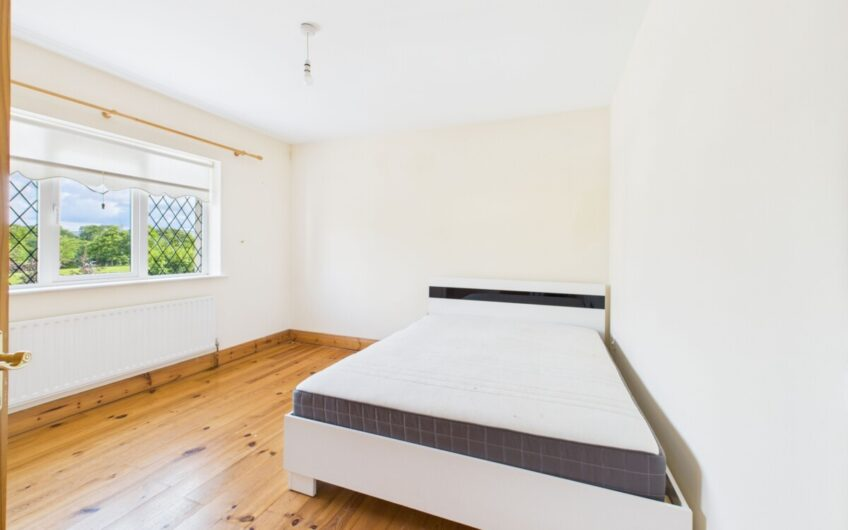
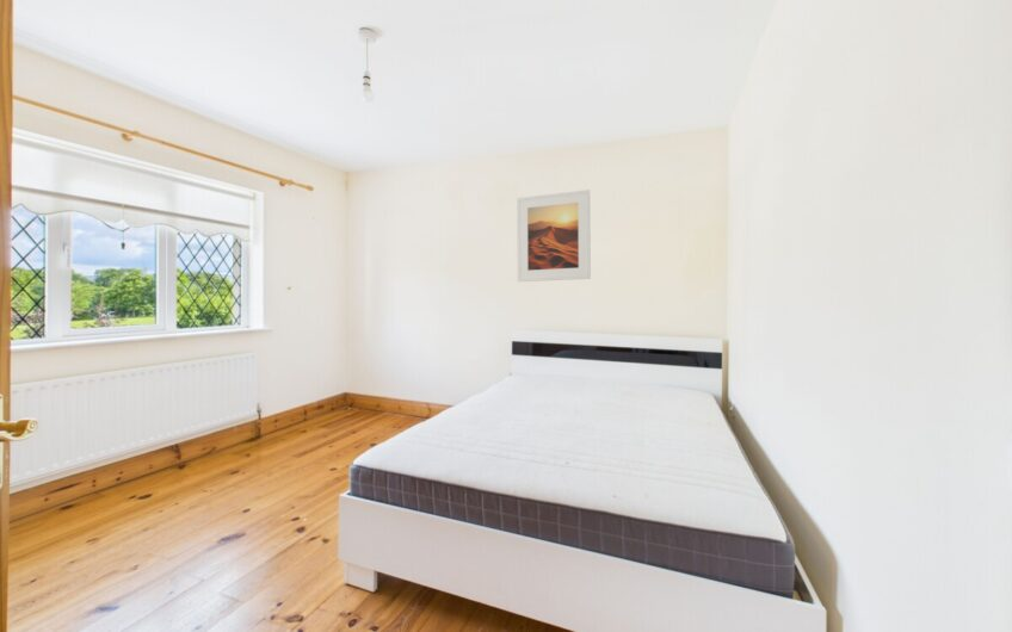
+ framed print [516,188,592,283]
